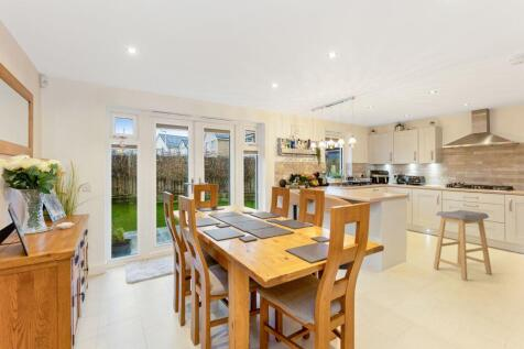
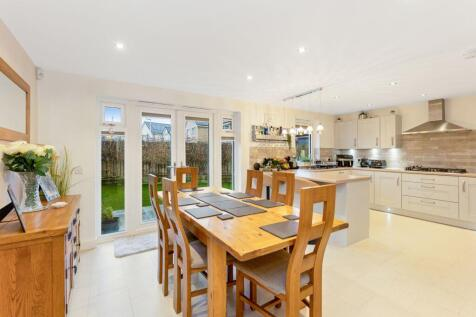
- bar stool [433,209,493,281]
